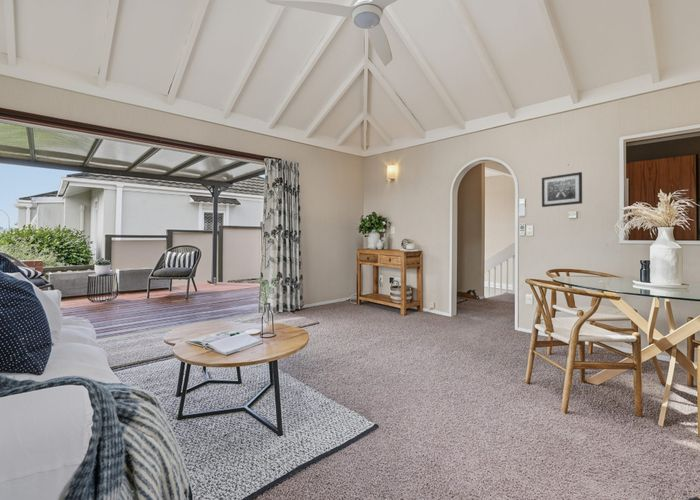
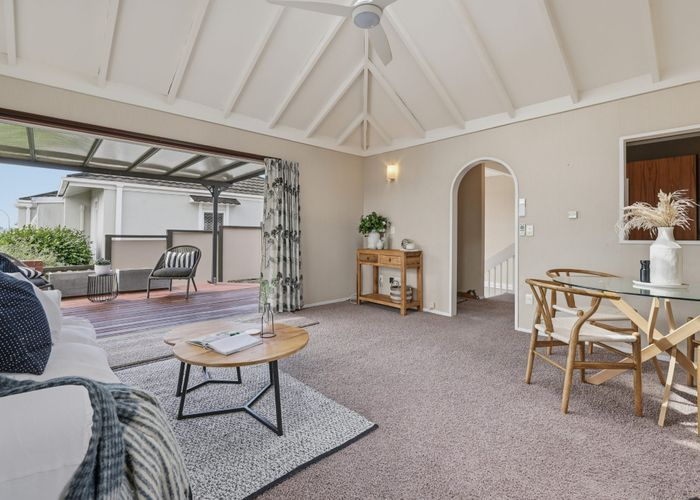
- wall art [541,171,583,208]
